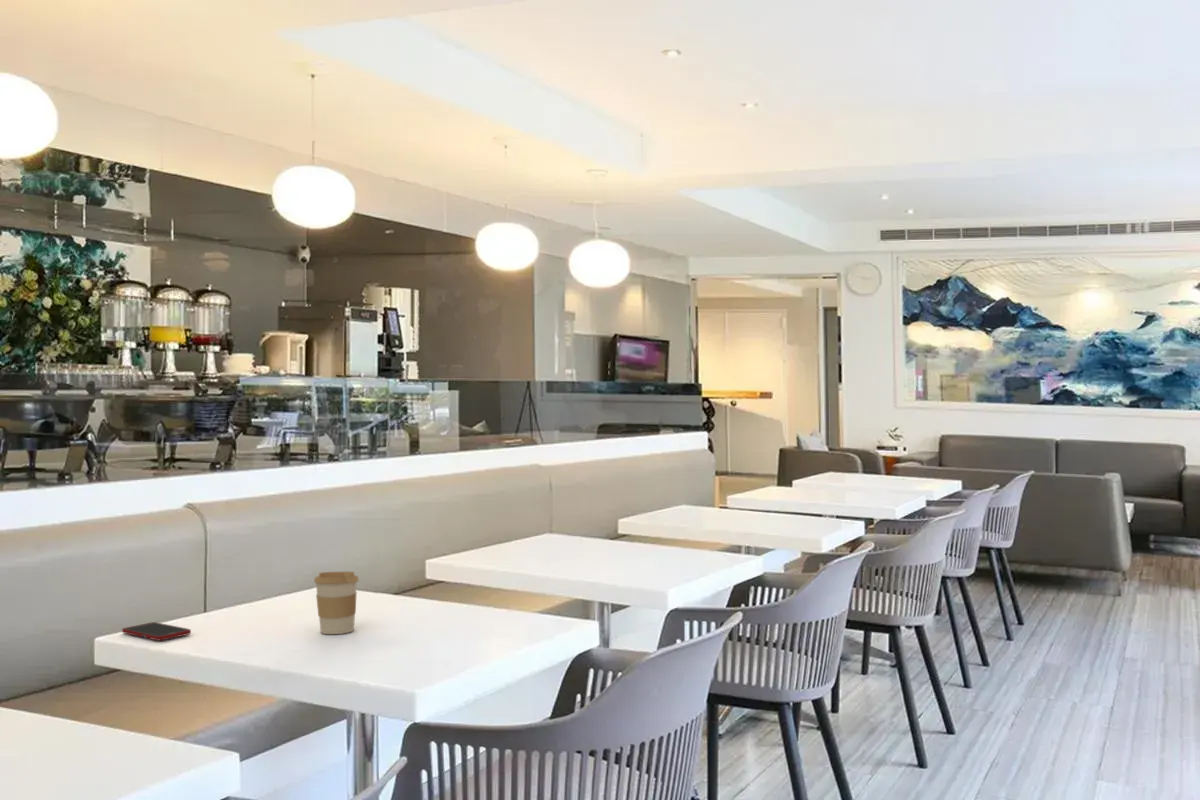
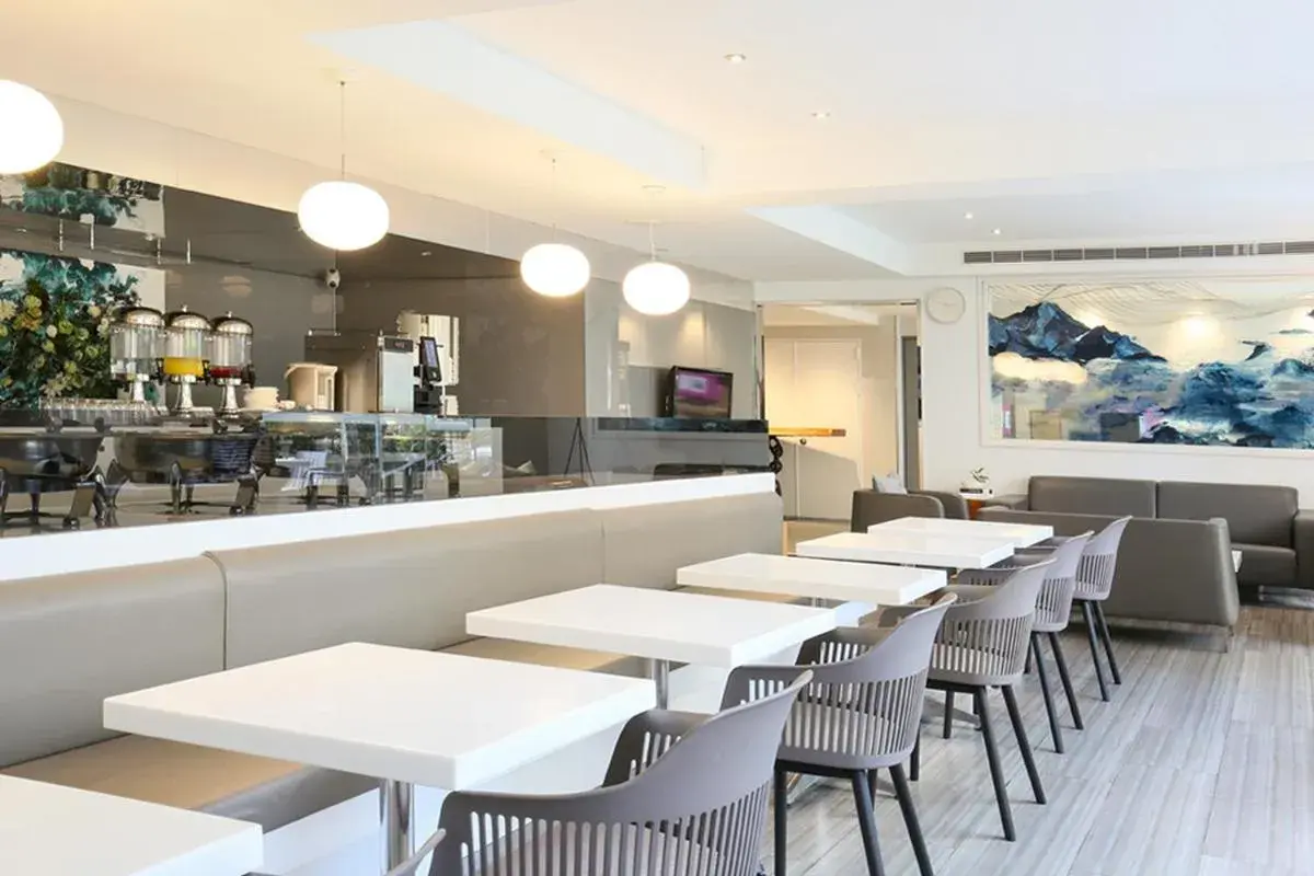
- coffee cup [313,571,360,635]
- cell phone [121,621,192,641]
